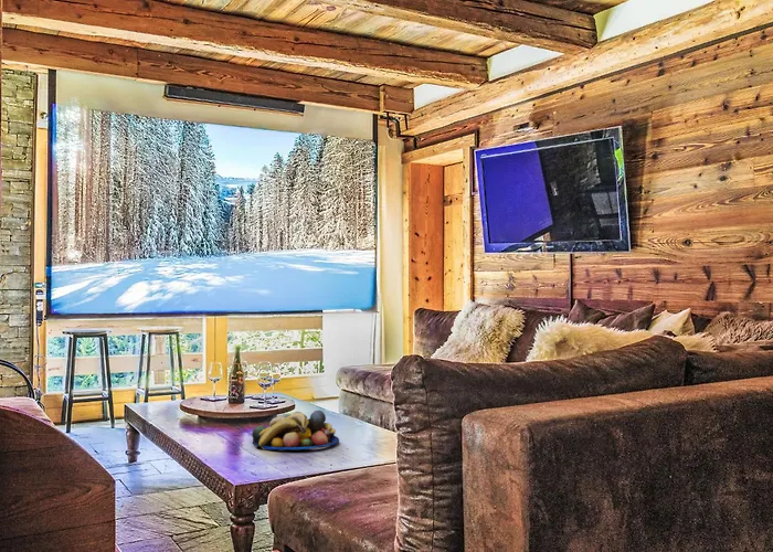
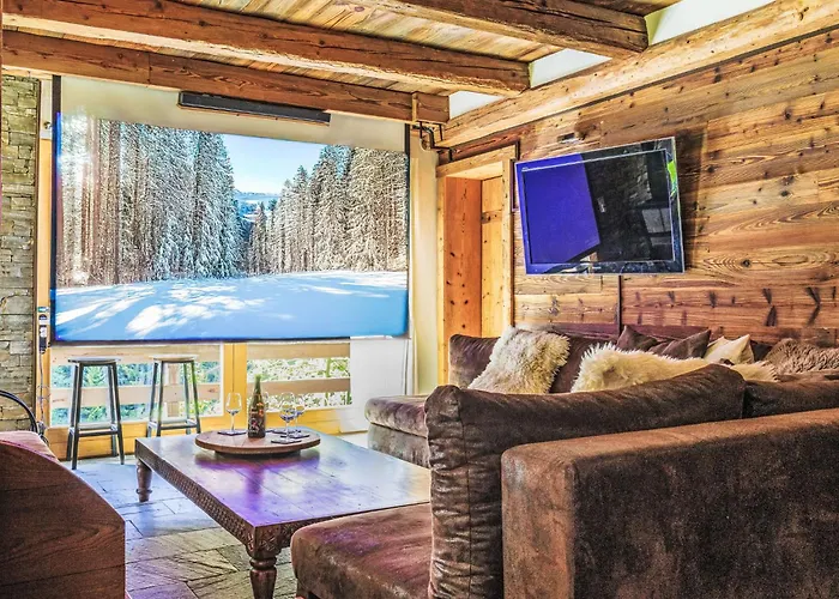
- fruit bowl [251,410,340,452]
